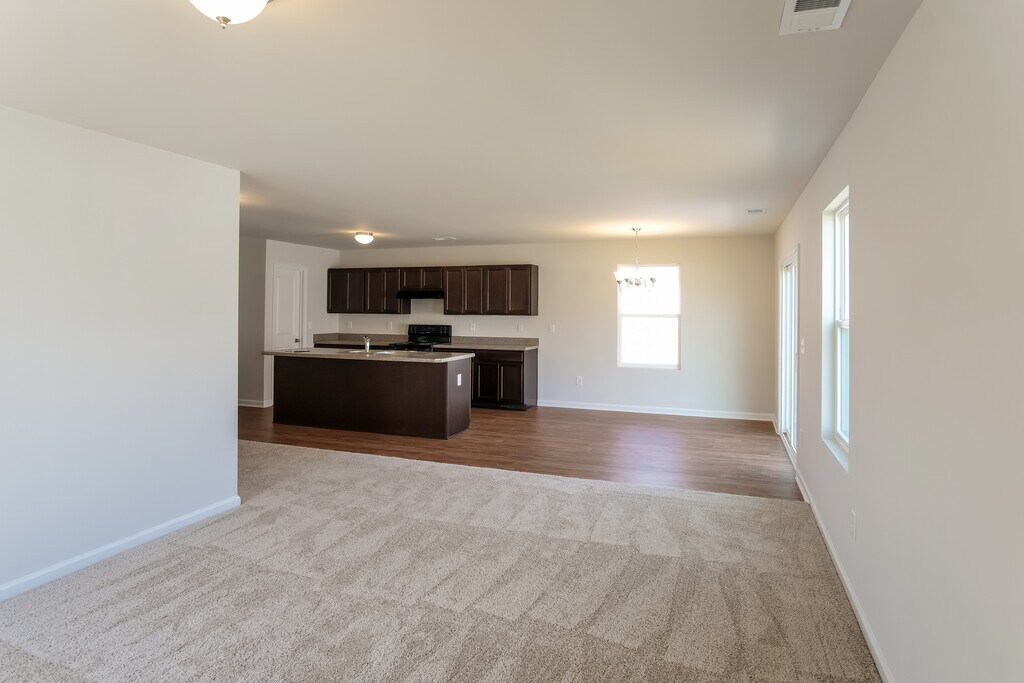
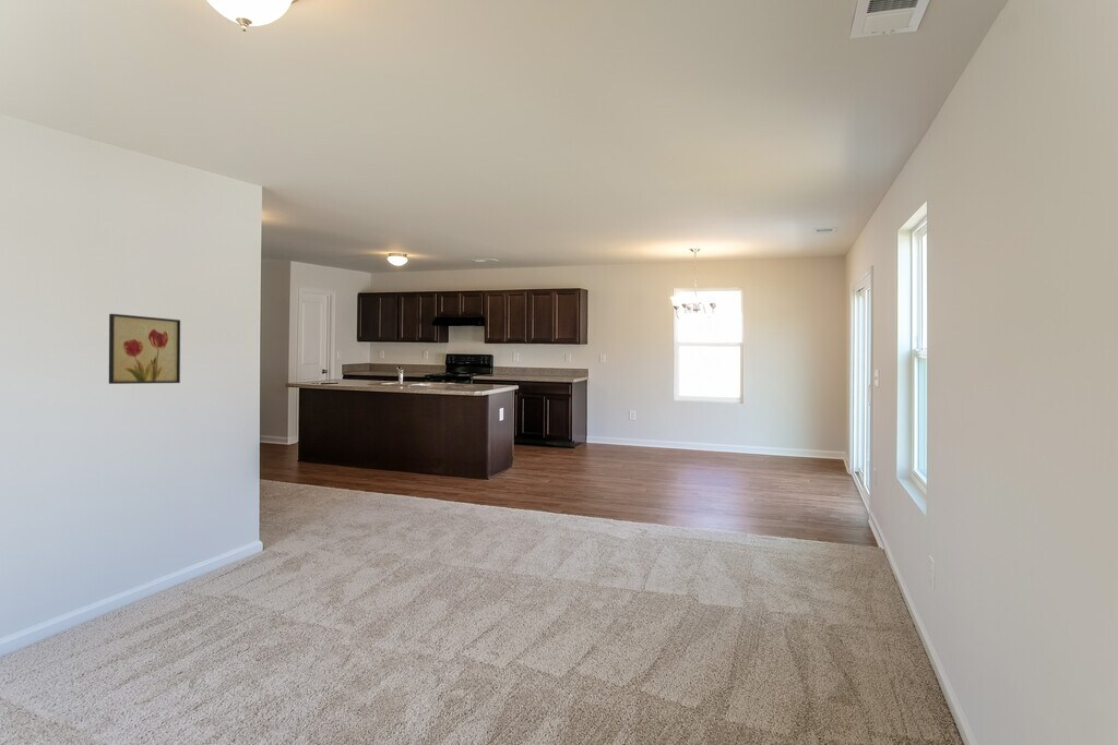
+ wall art [108,313,181,385]
